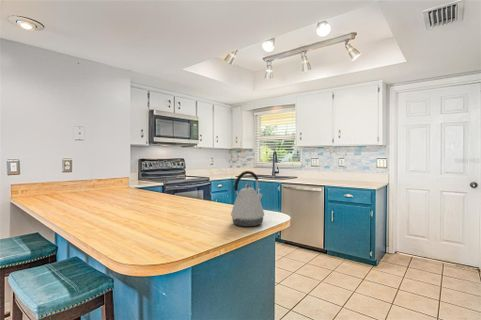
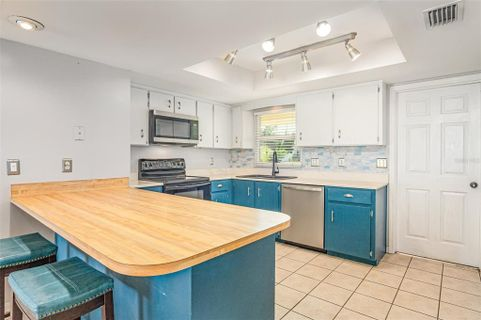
- kettle [230,170,265,228]
